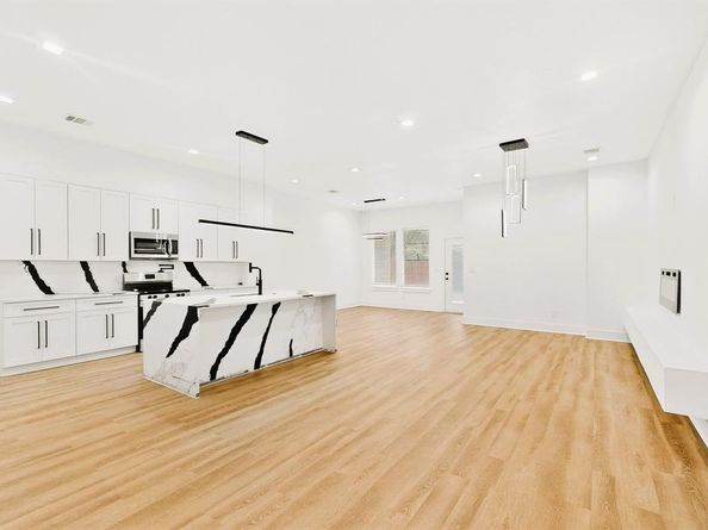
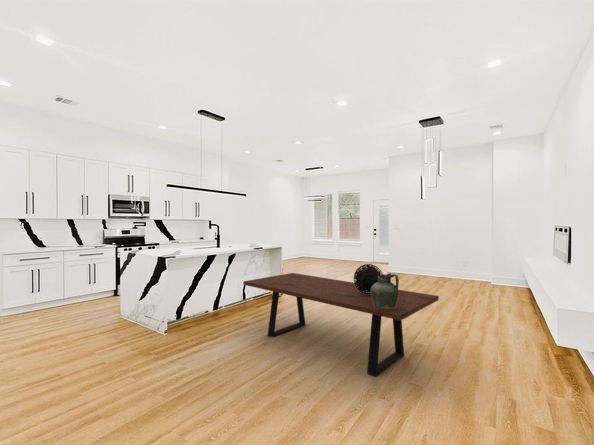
+ decorative sphere [352,263,384,294]
+ dining table [242,272,440,378]
+ ceramic jug [370,272,400,310]
